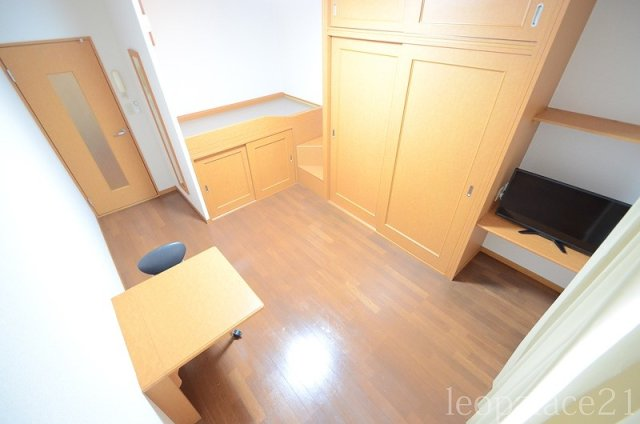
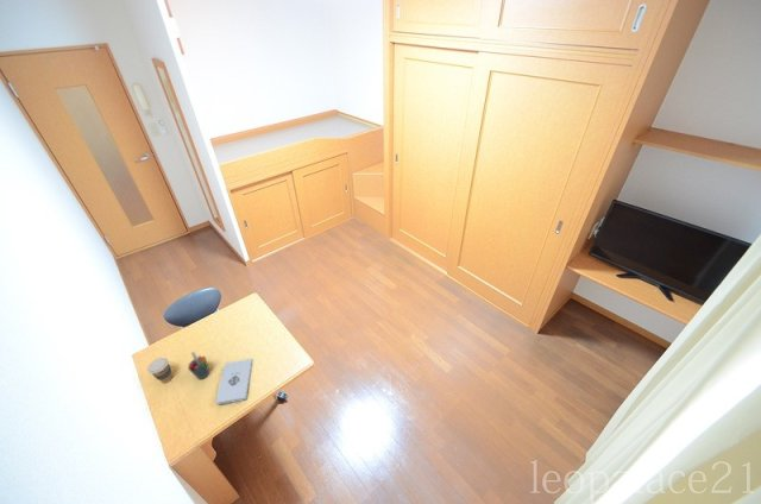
+ notepad [215,358,253,405]
+ pen holder [187,351,210,380]
+ coffee cup [146,357,174,384]
